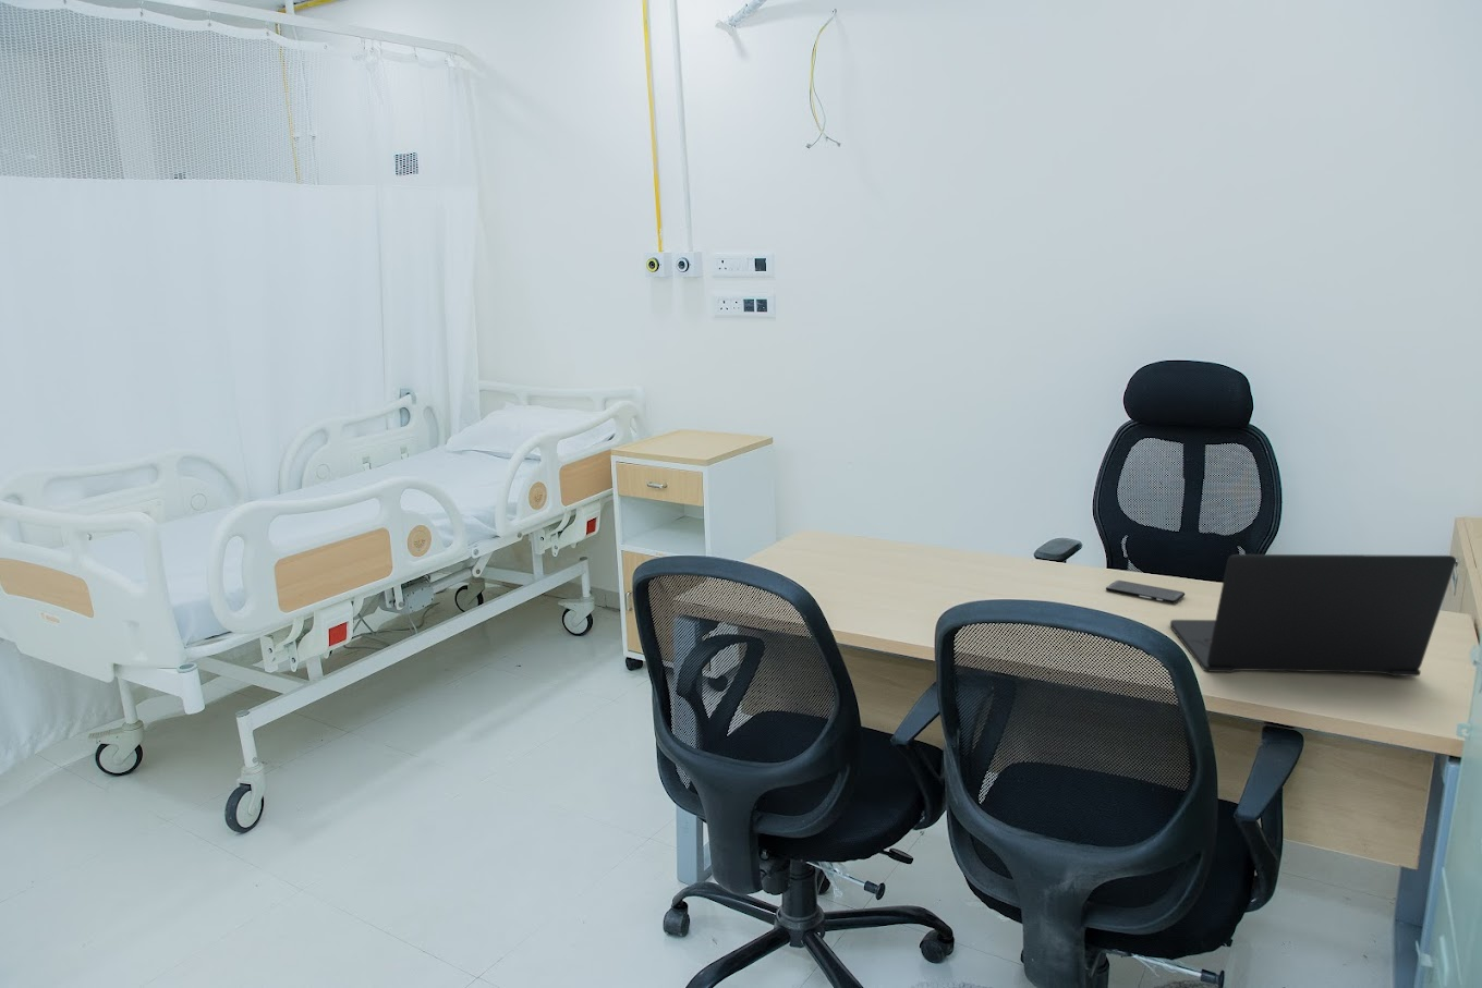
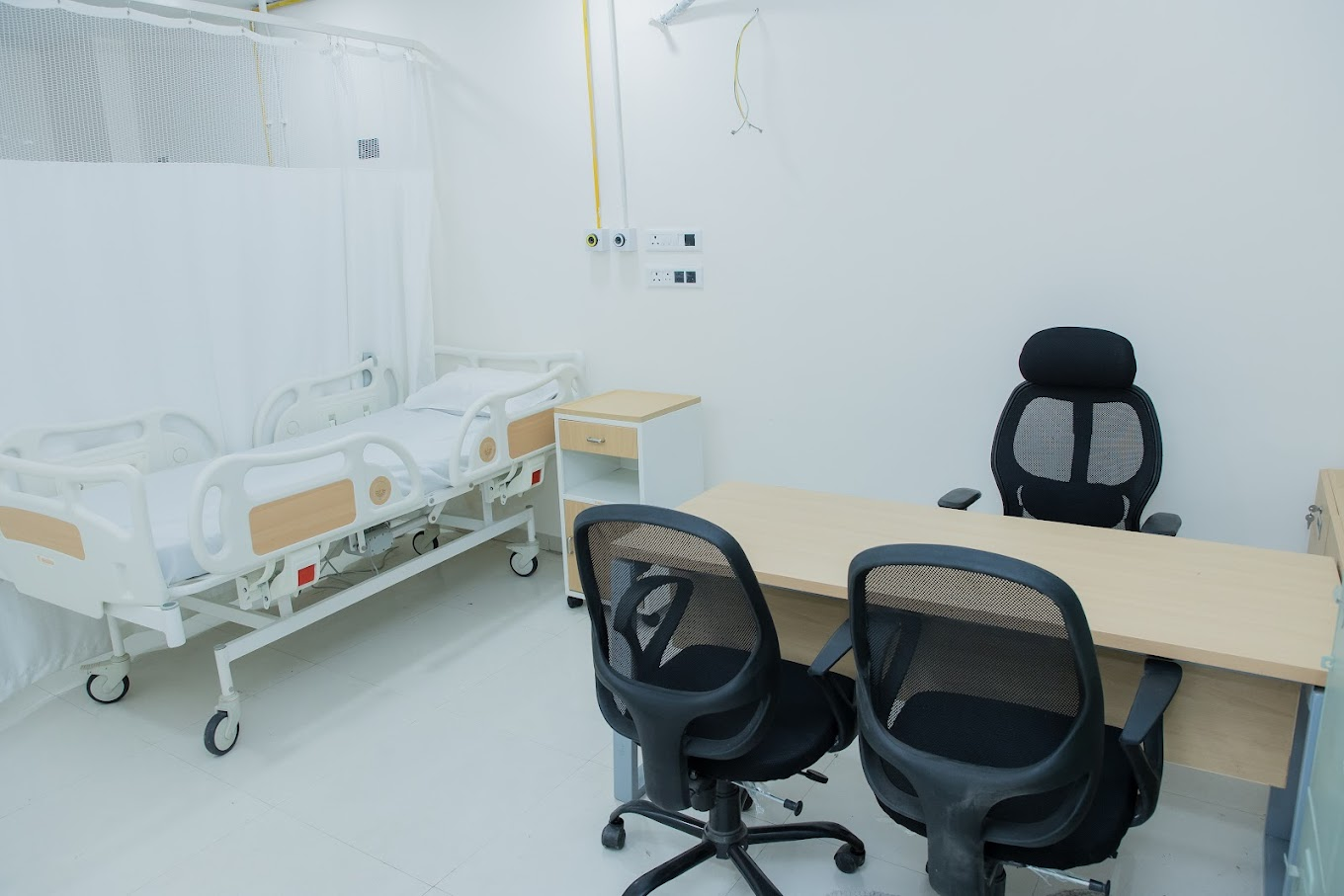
- laptop [1169,554,1457,677]
- smartphone [1105,580,1185,604]
